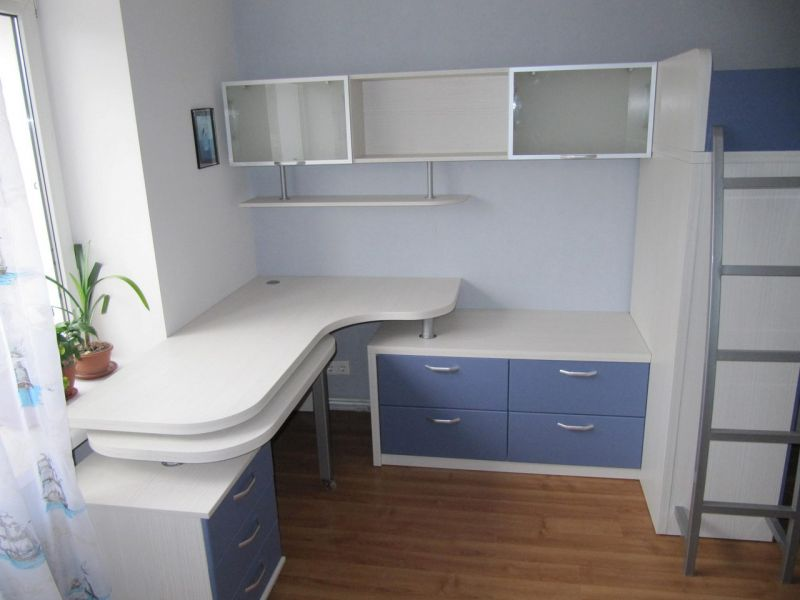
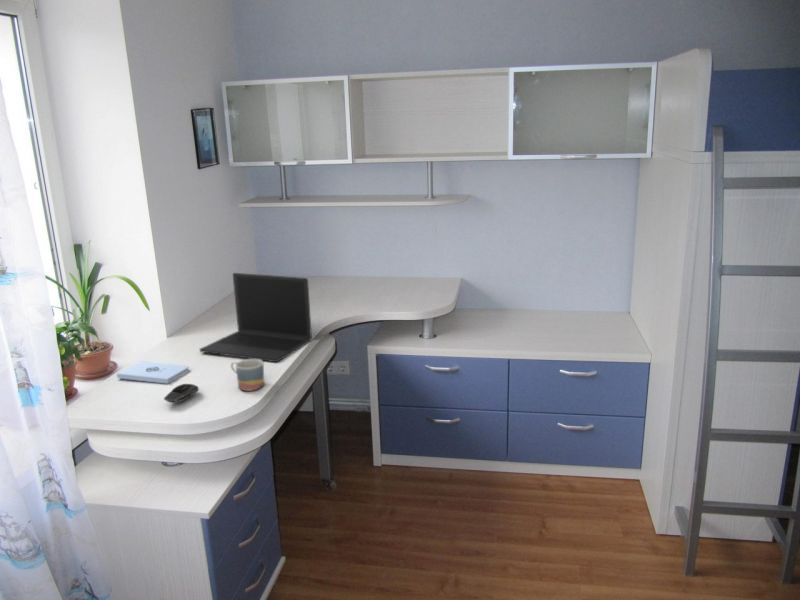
+ computer mouse [163,383,200,404]
+ mug [230,358,266,392]
+ notepad [116,361,190,385]
+ laptop [199,272,313,363]
